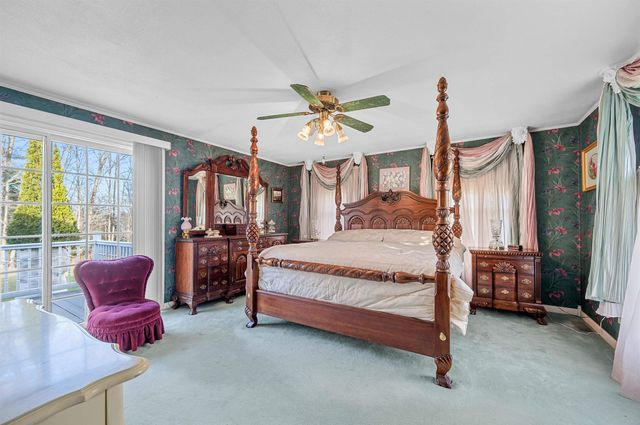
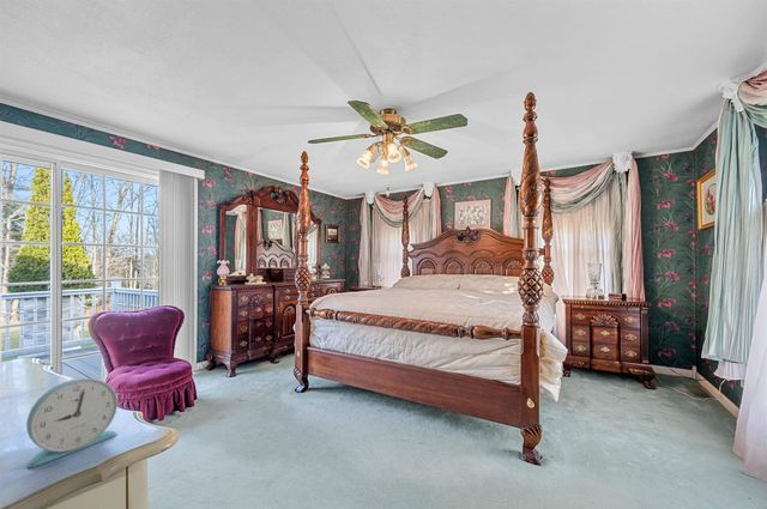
+ alarm clock [25,377,119,468]
